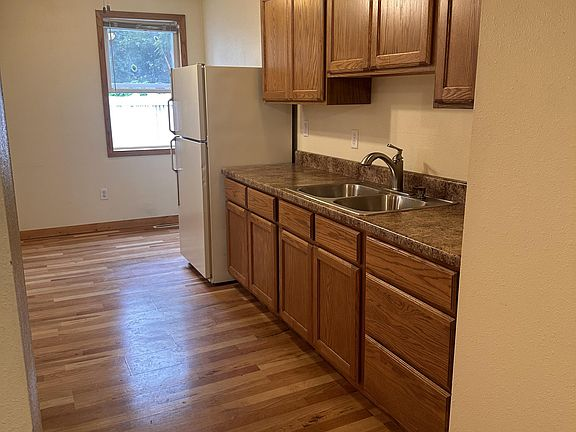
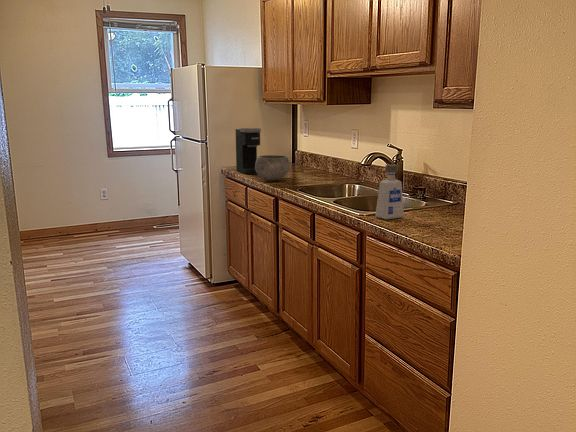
+ coffee maker [234,127,262,175]
+ bowl [255,154,290,182]
+ soap dispenser [374,164,405,220]
